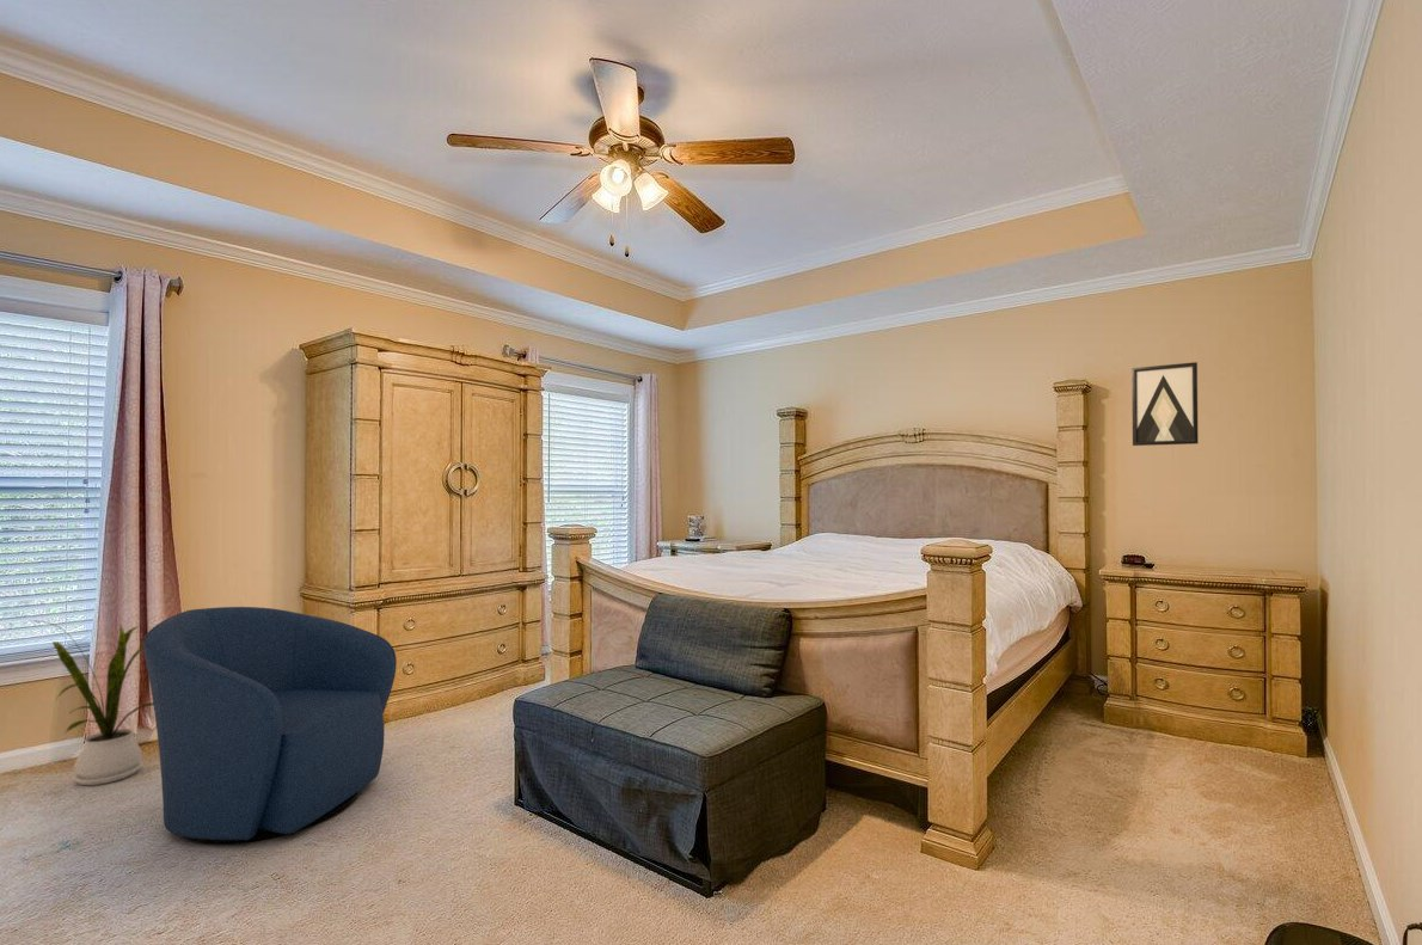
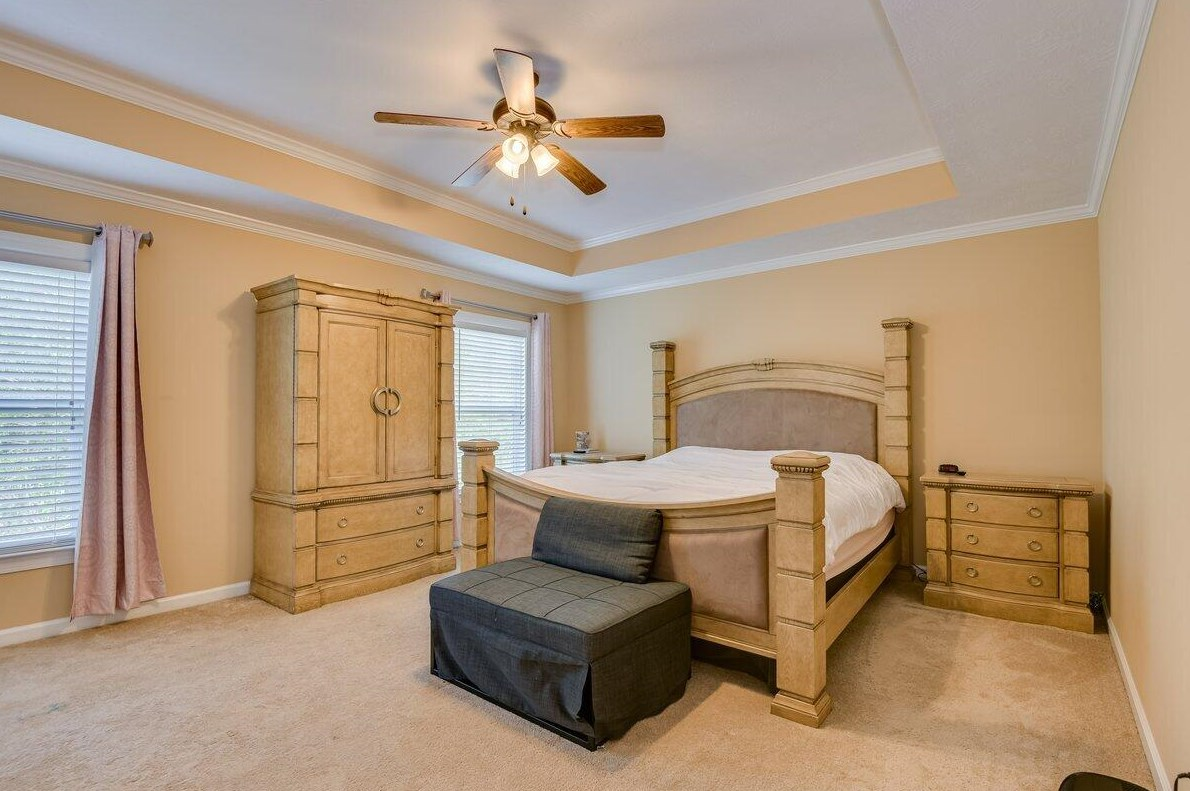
- armchair [142,606,398,846]
- house plant [30,619,153,786]
- wall art [1130,361,1200,447]
